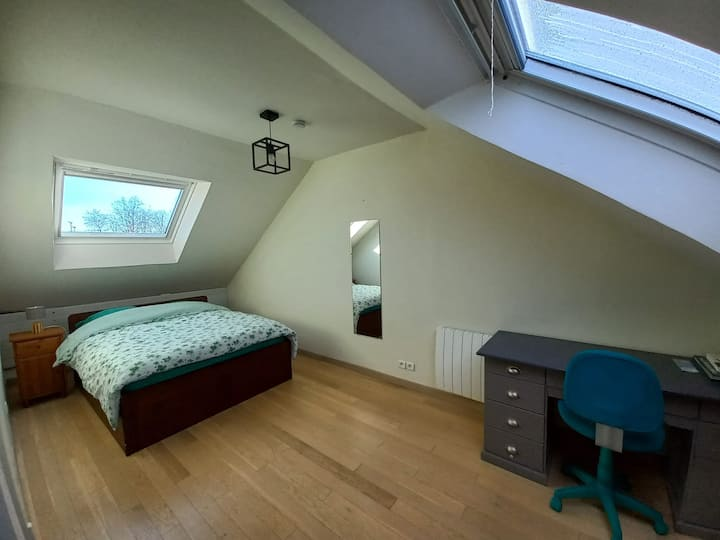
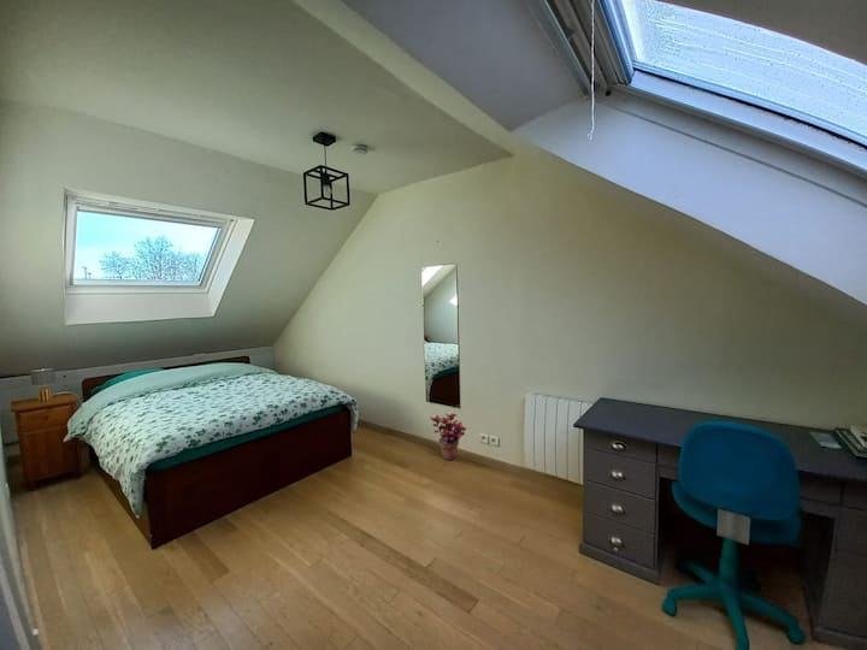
+ potted plant [429,413,467,461]
